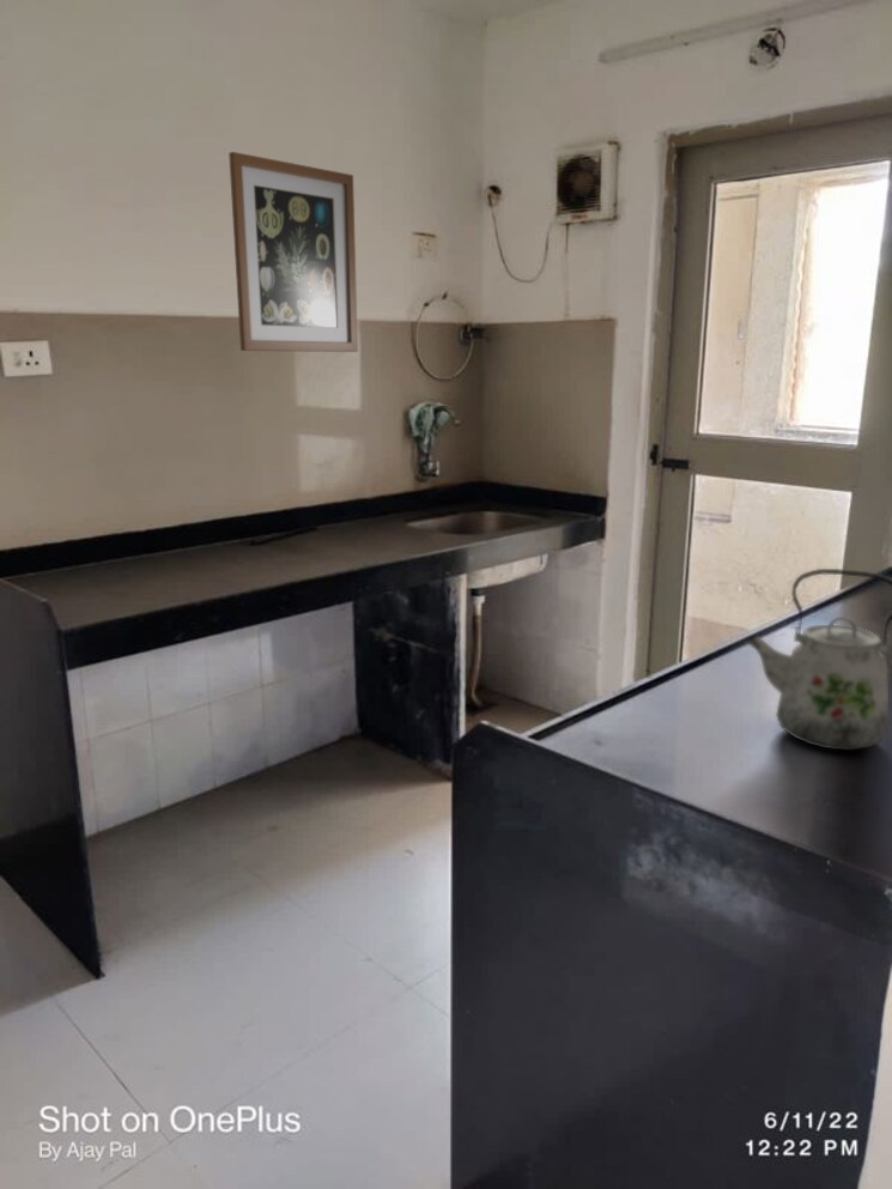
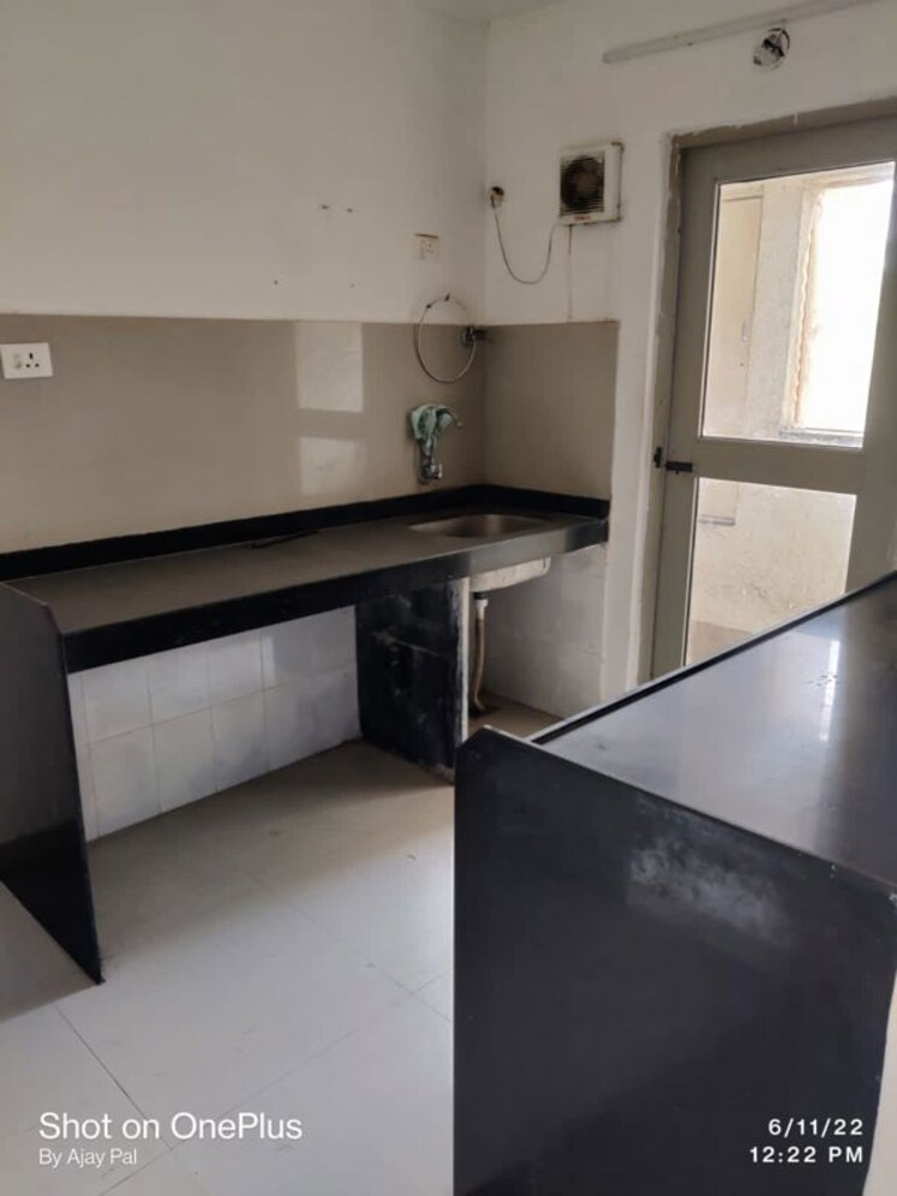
- kettle [742,568,892,752]
- wall art [227,151,359,353]
